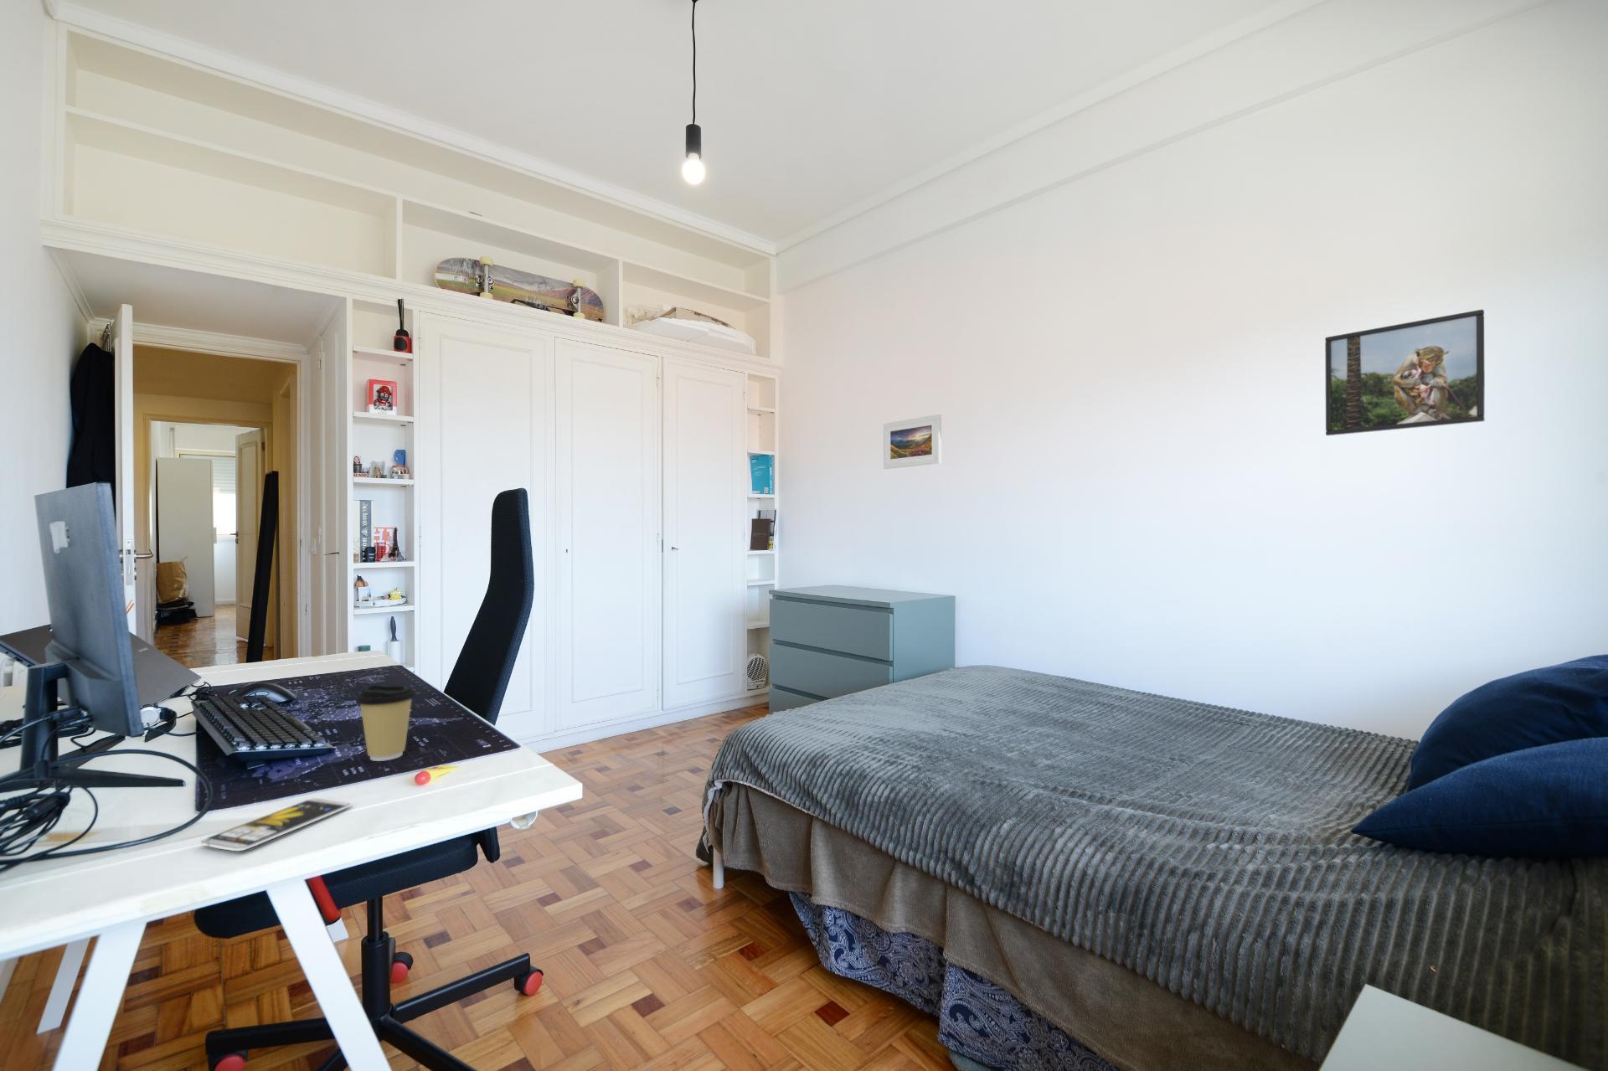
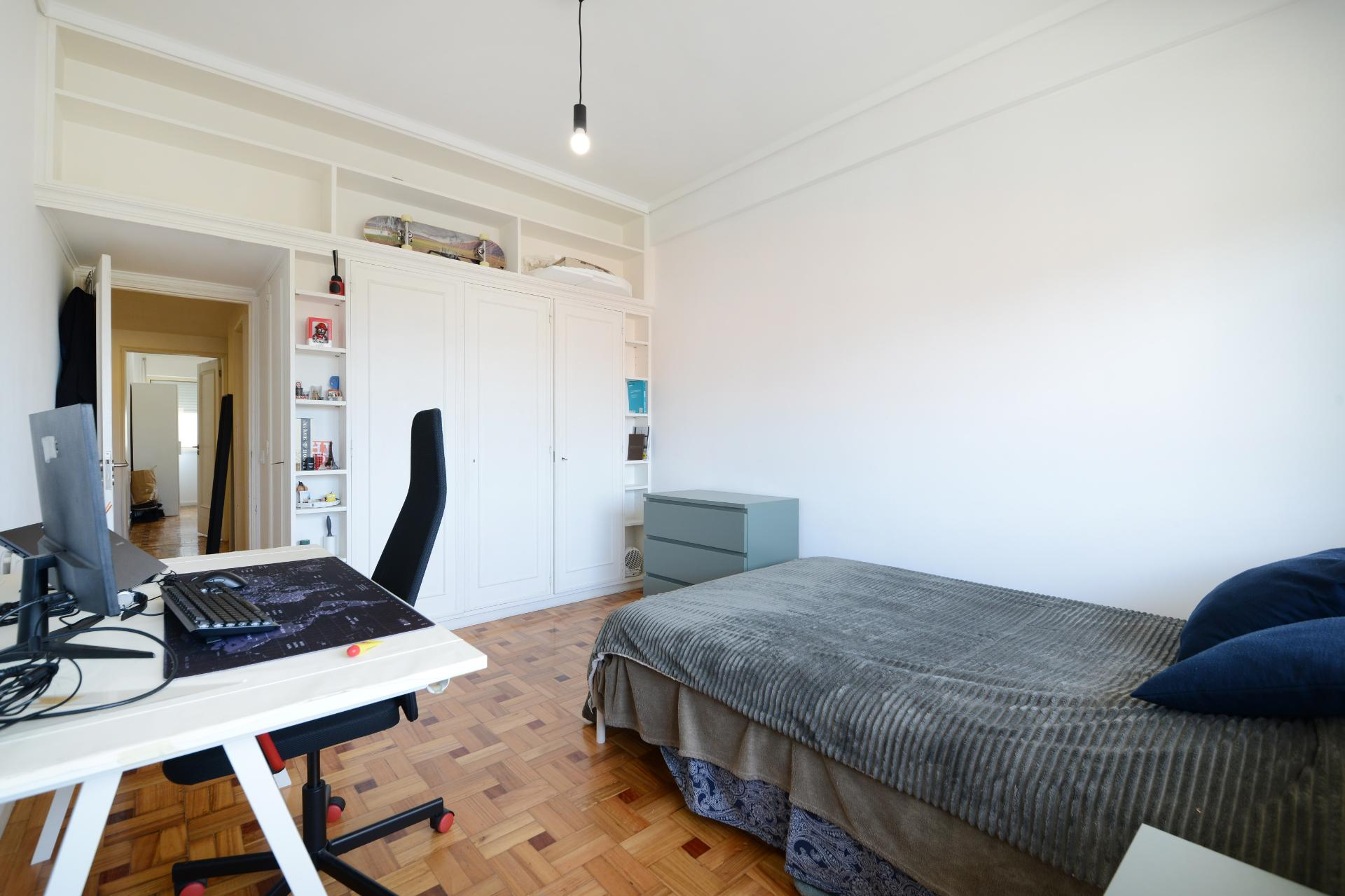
- smartphone [200,797,351,851]
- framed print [1325,310,1486,436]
- coffee cup [354,684,417,761]
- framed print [882,414,942,470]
